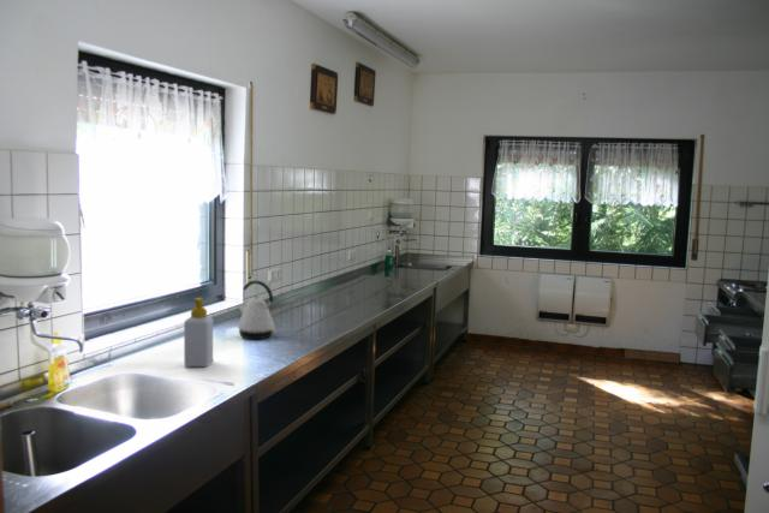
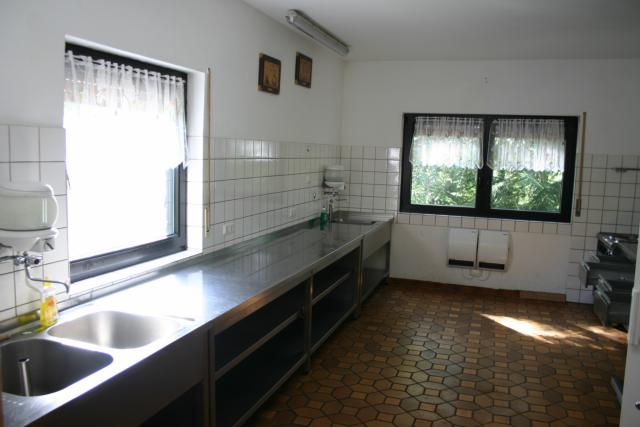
- soap bottle [183,297,214,368]
- kettle [237,280,276,340]
